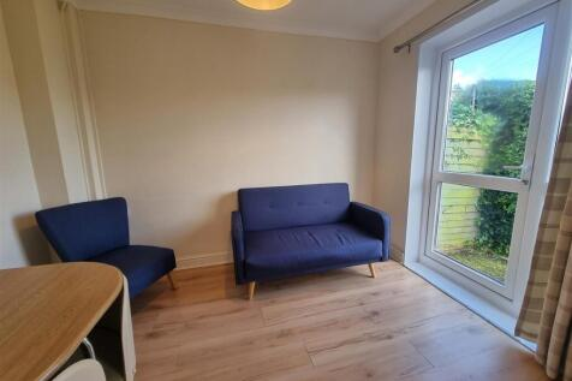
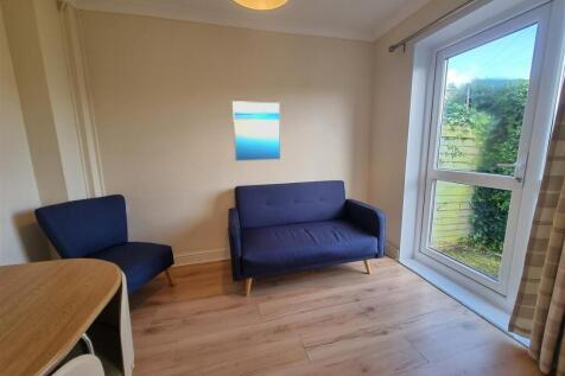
+ wall art [231,100,281,162]
